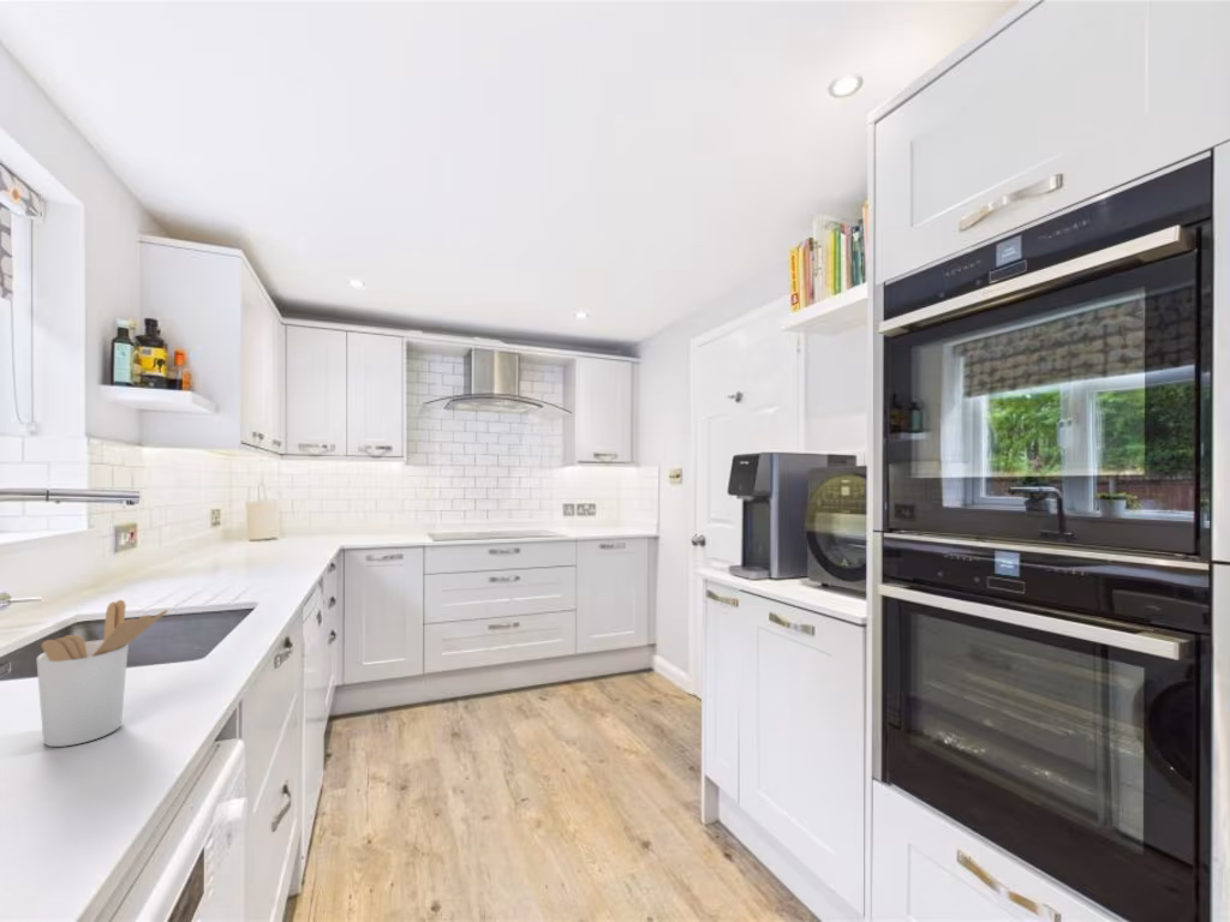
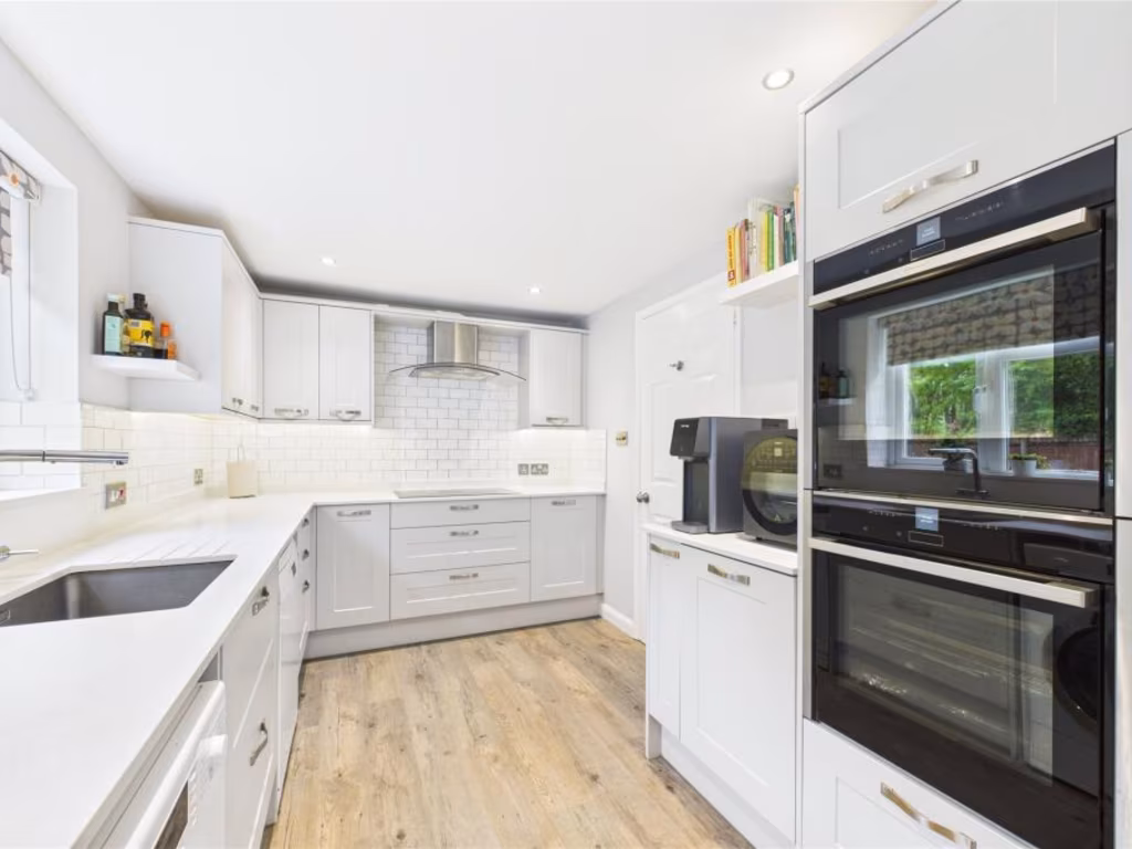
- utensil holder [35,599,168,748]
